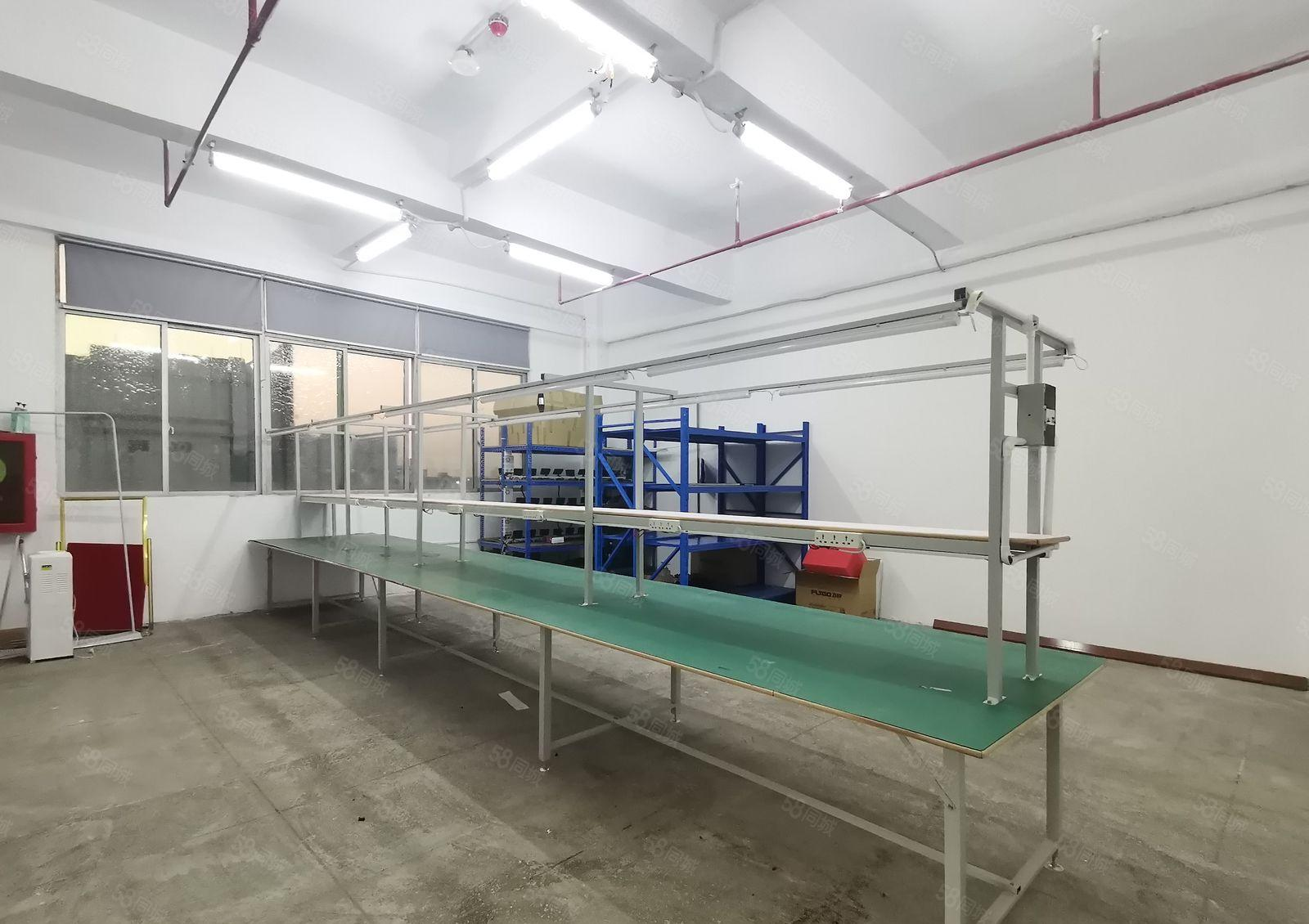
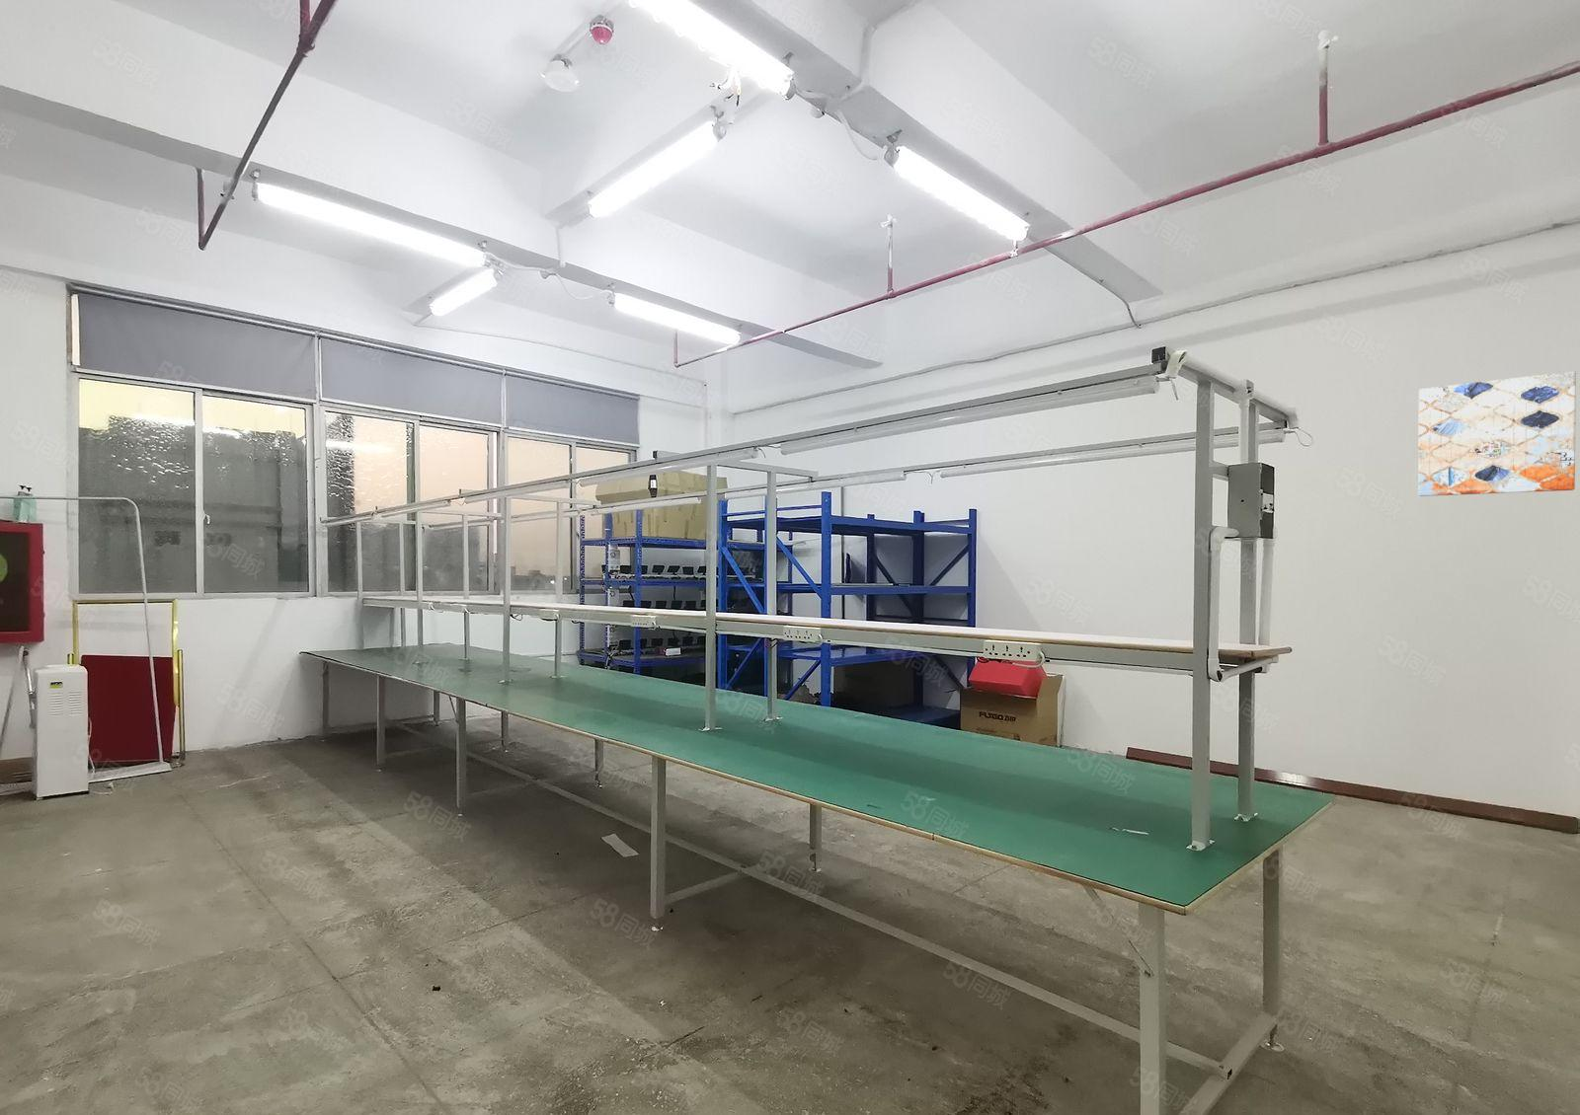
+ wall art [1417,370,1578,497]
